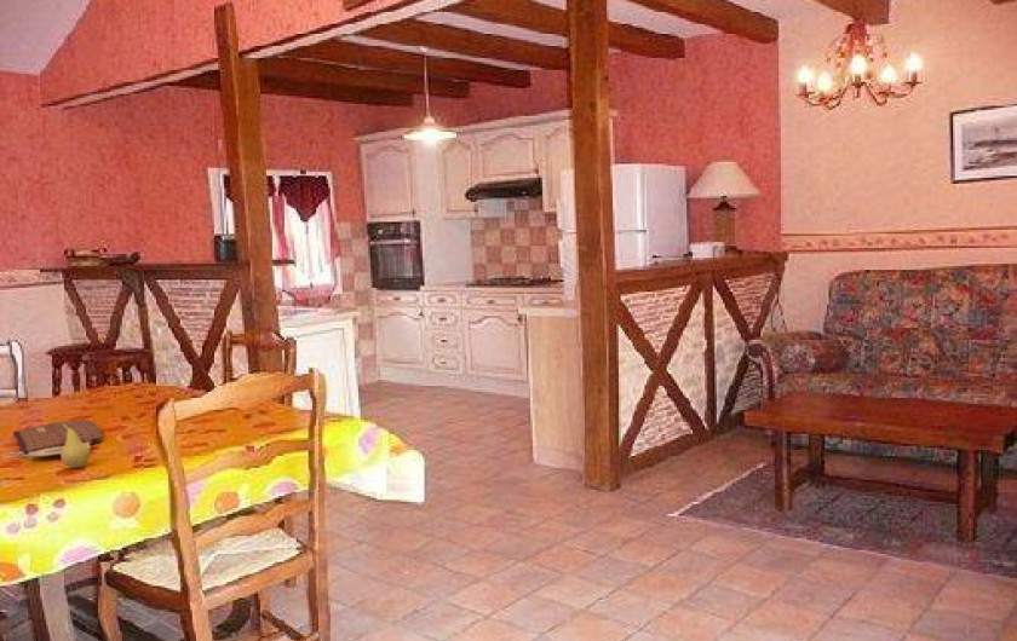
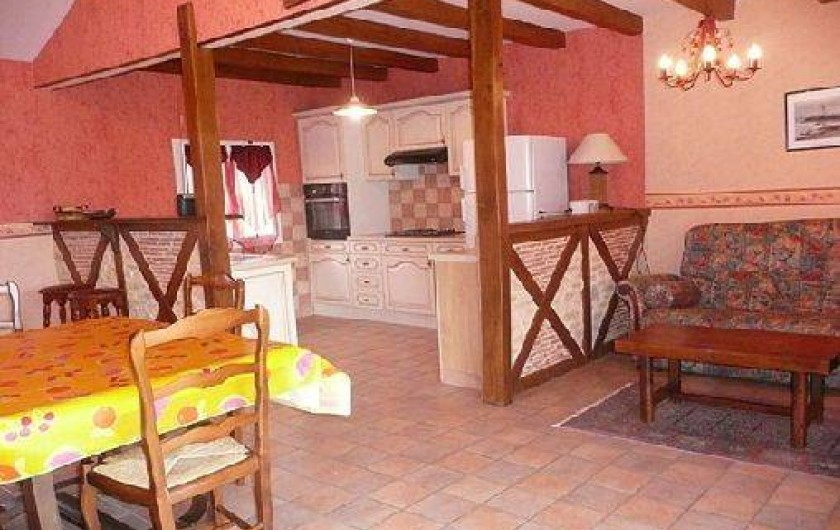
- placemat [1,418,103,460]
- fruit [59,421,91,469]
